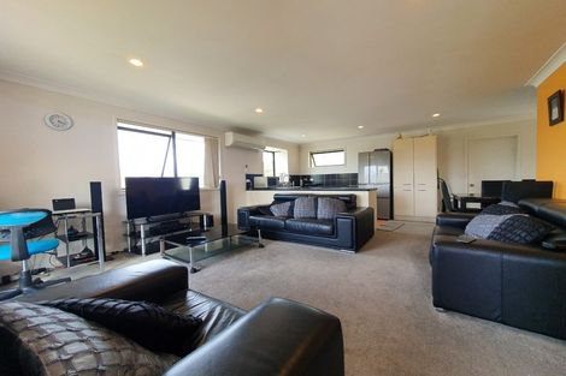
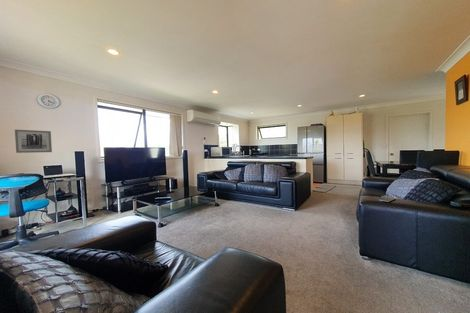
+ wall art [14,129,53,154]
